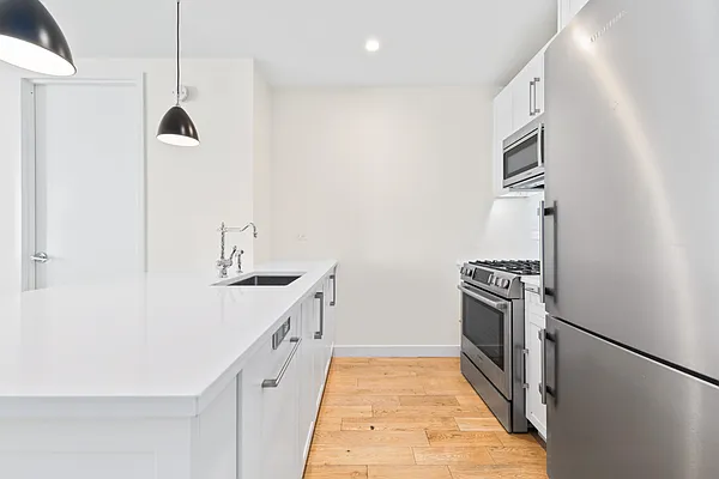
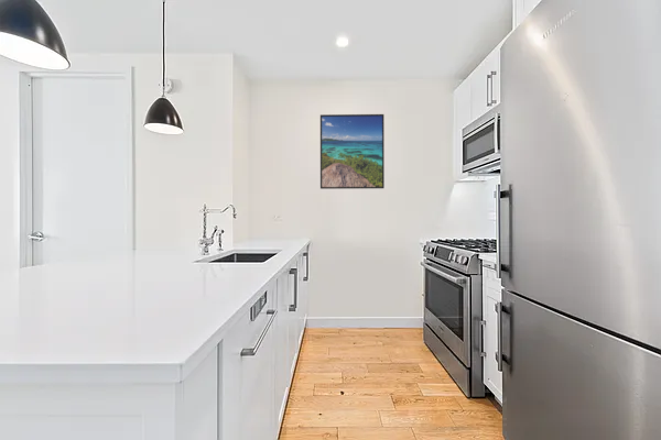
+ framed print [319,113,386,190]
